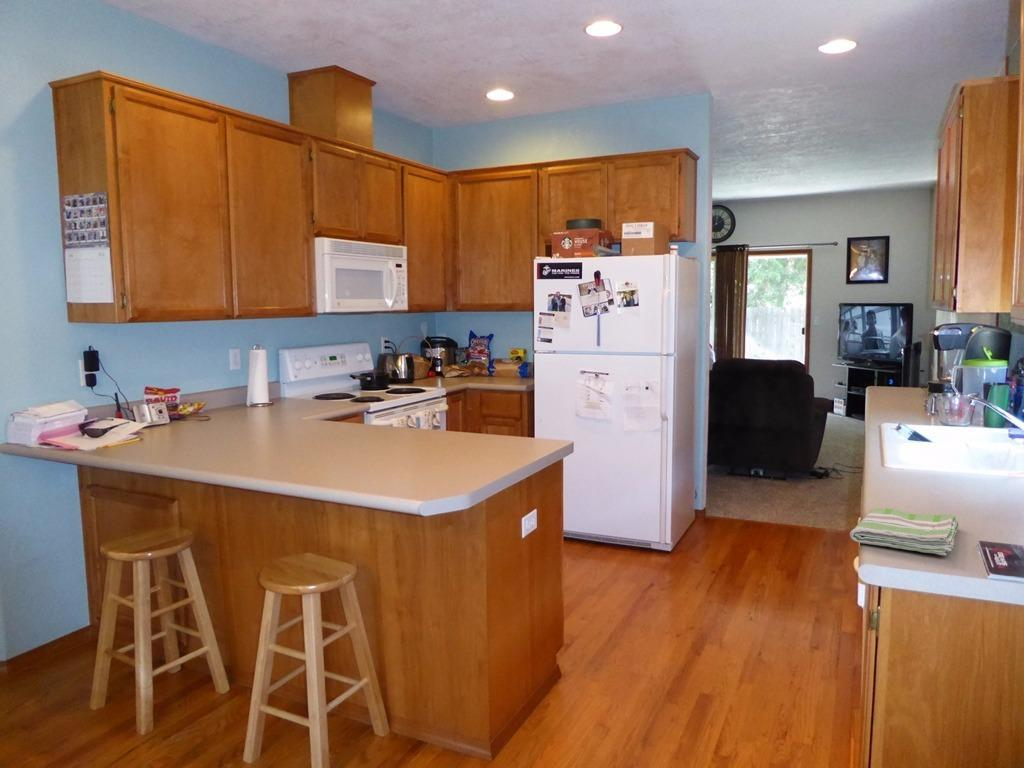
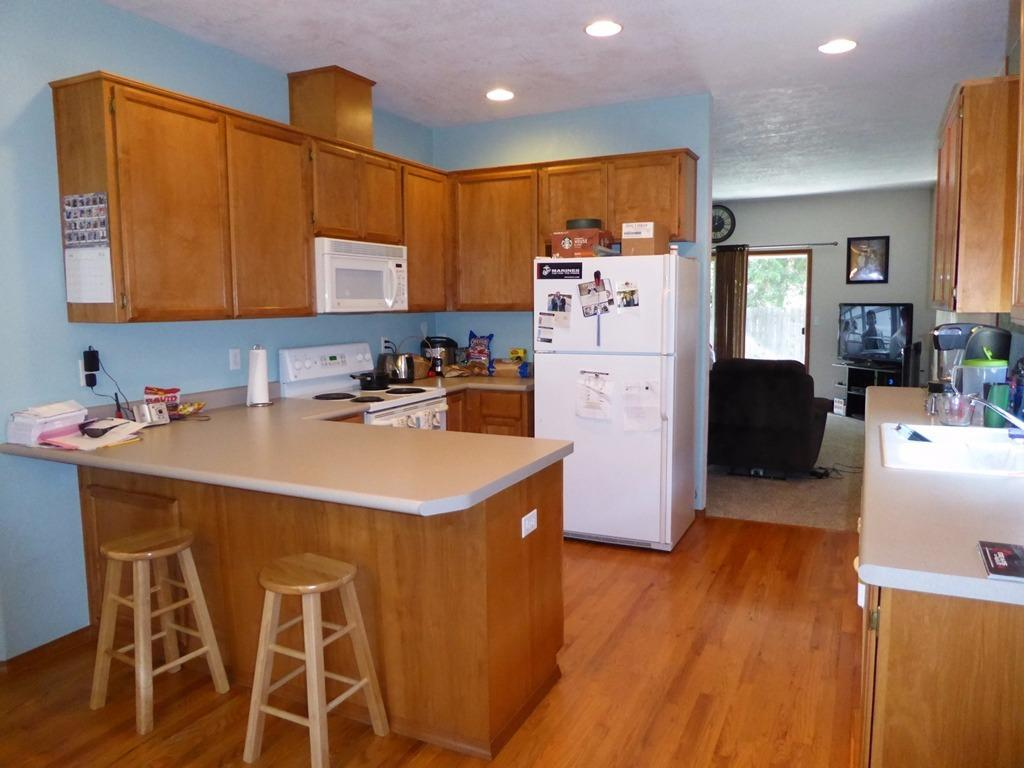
- dish towel [849,507,959,556]
